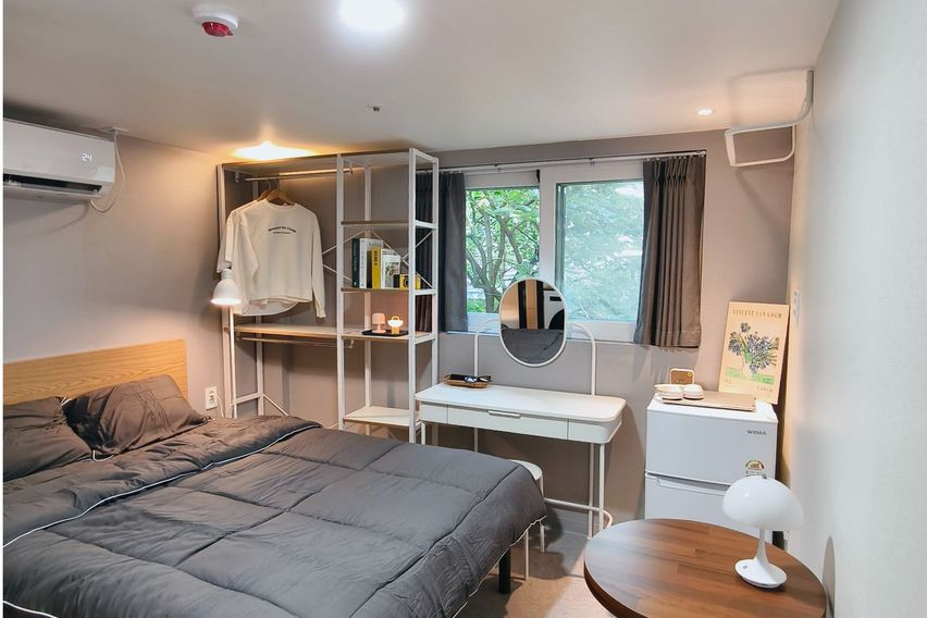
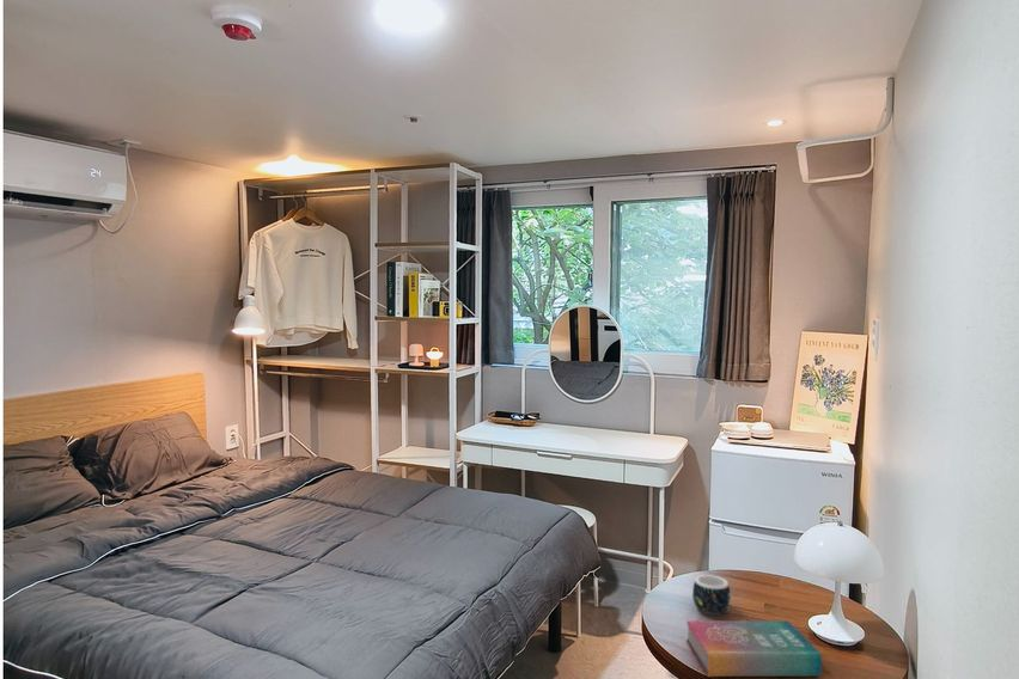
+ book [685,619,823,678]
+ mug [691,574,732,616]
